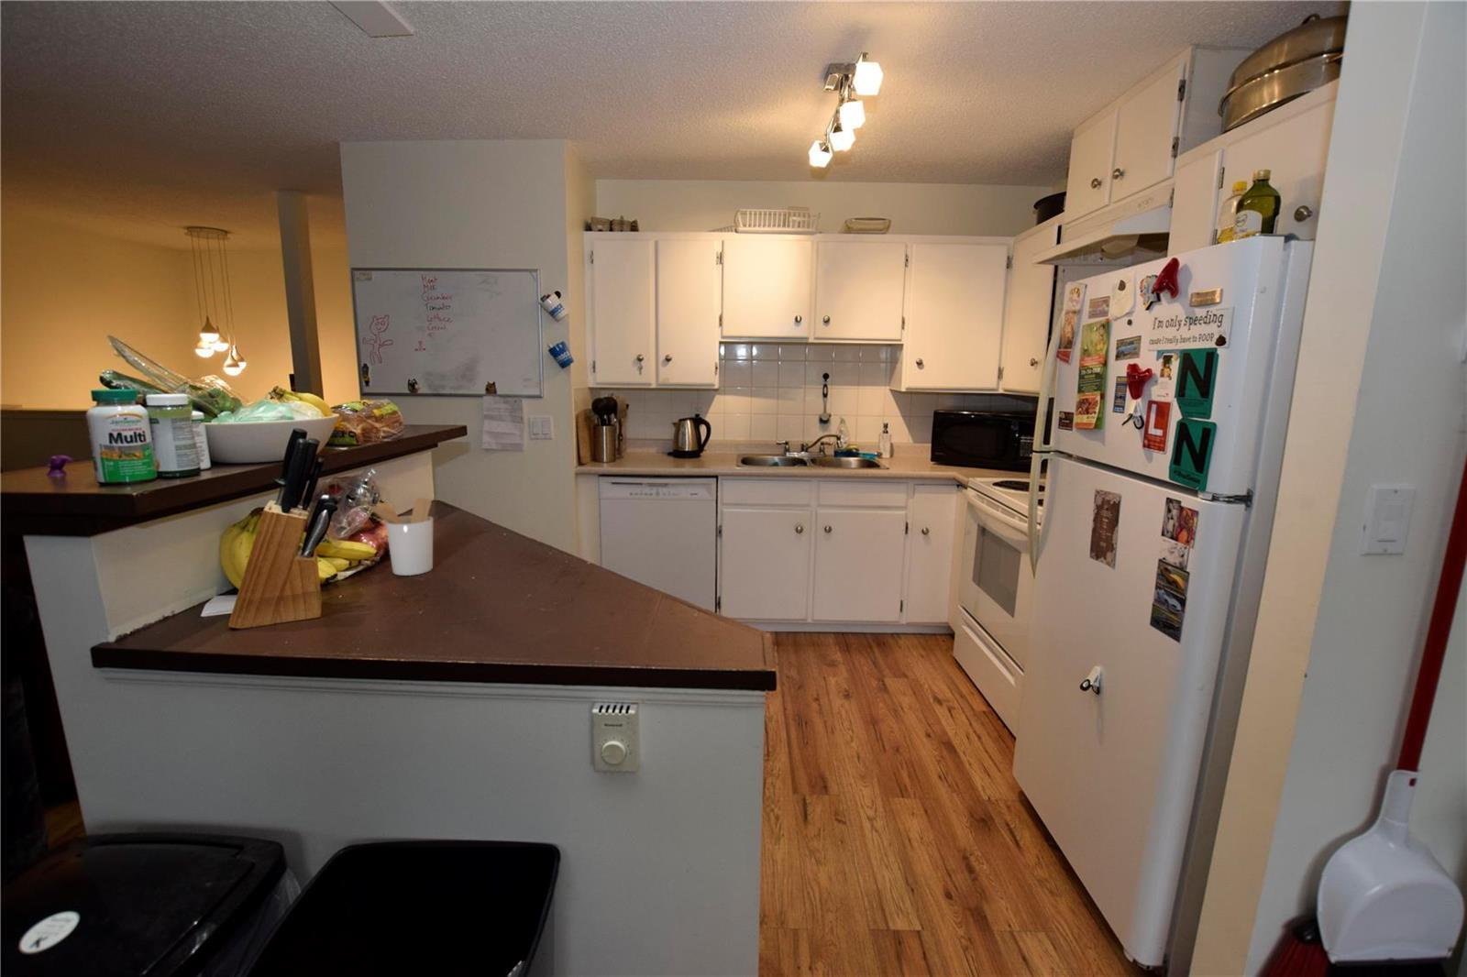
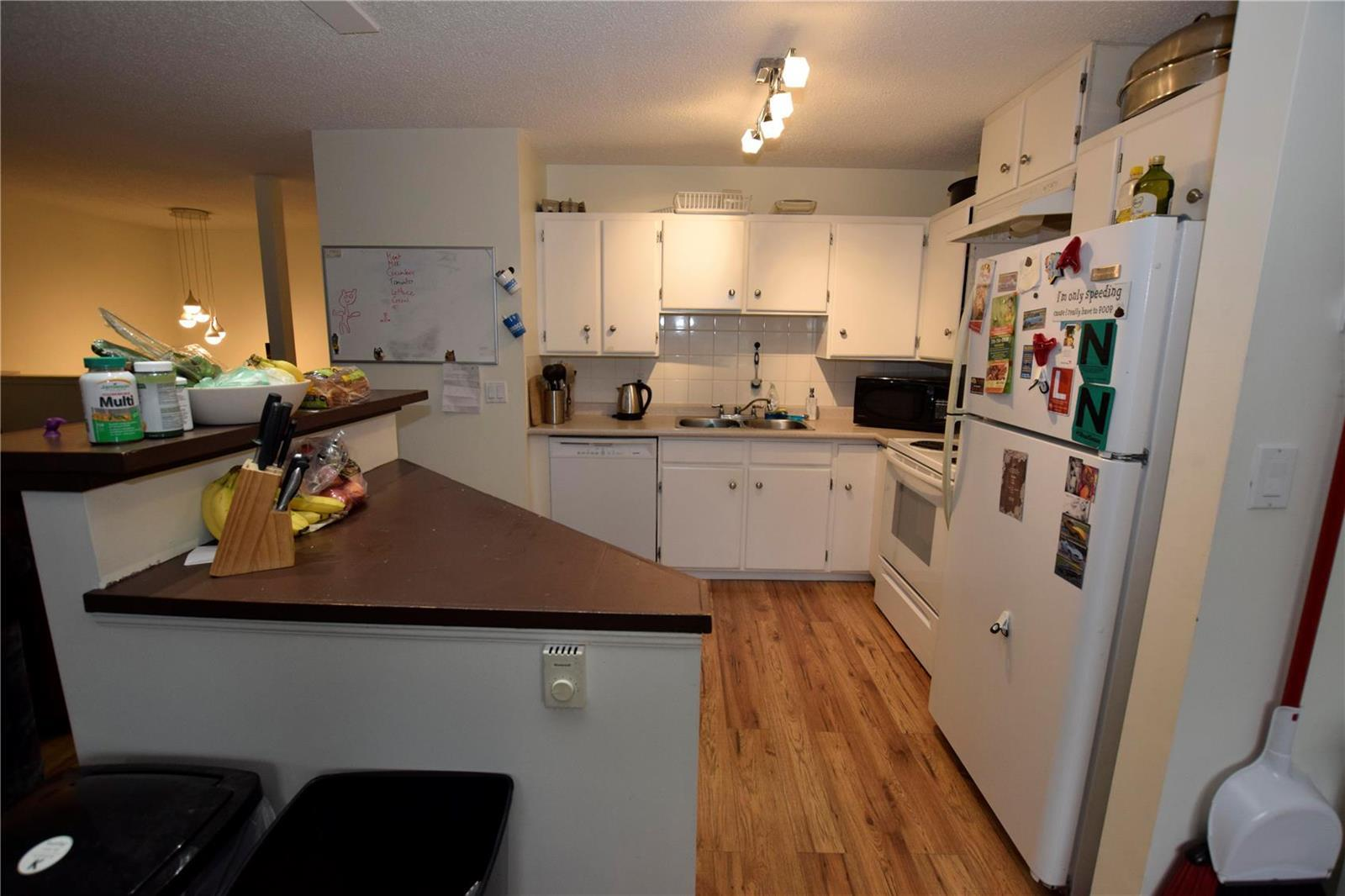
- utensil holder [363,496,434,577]
